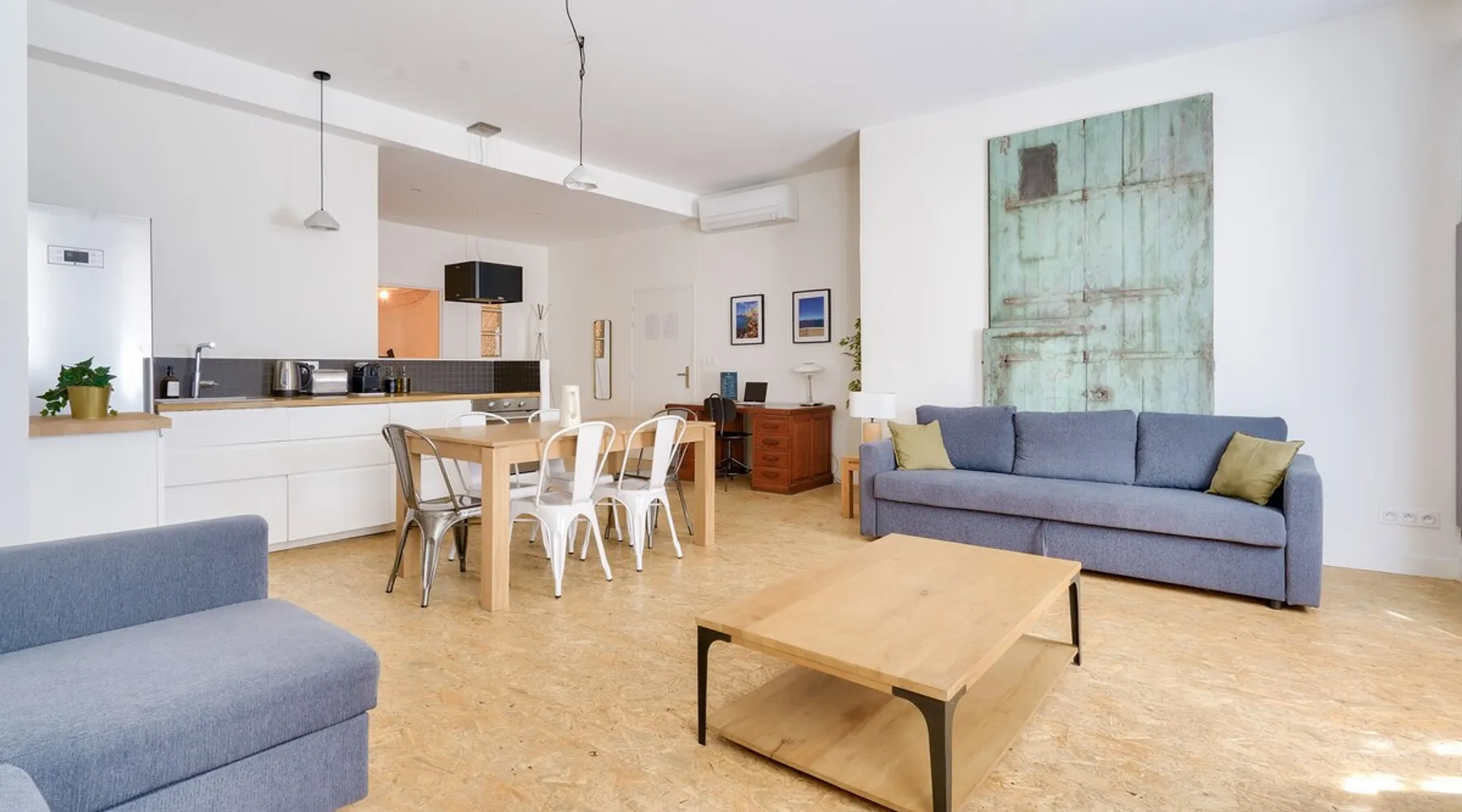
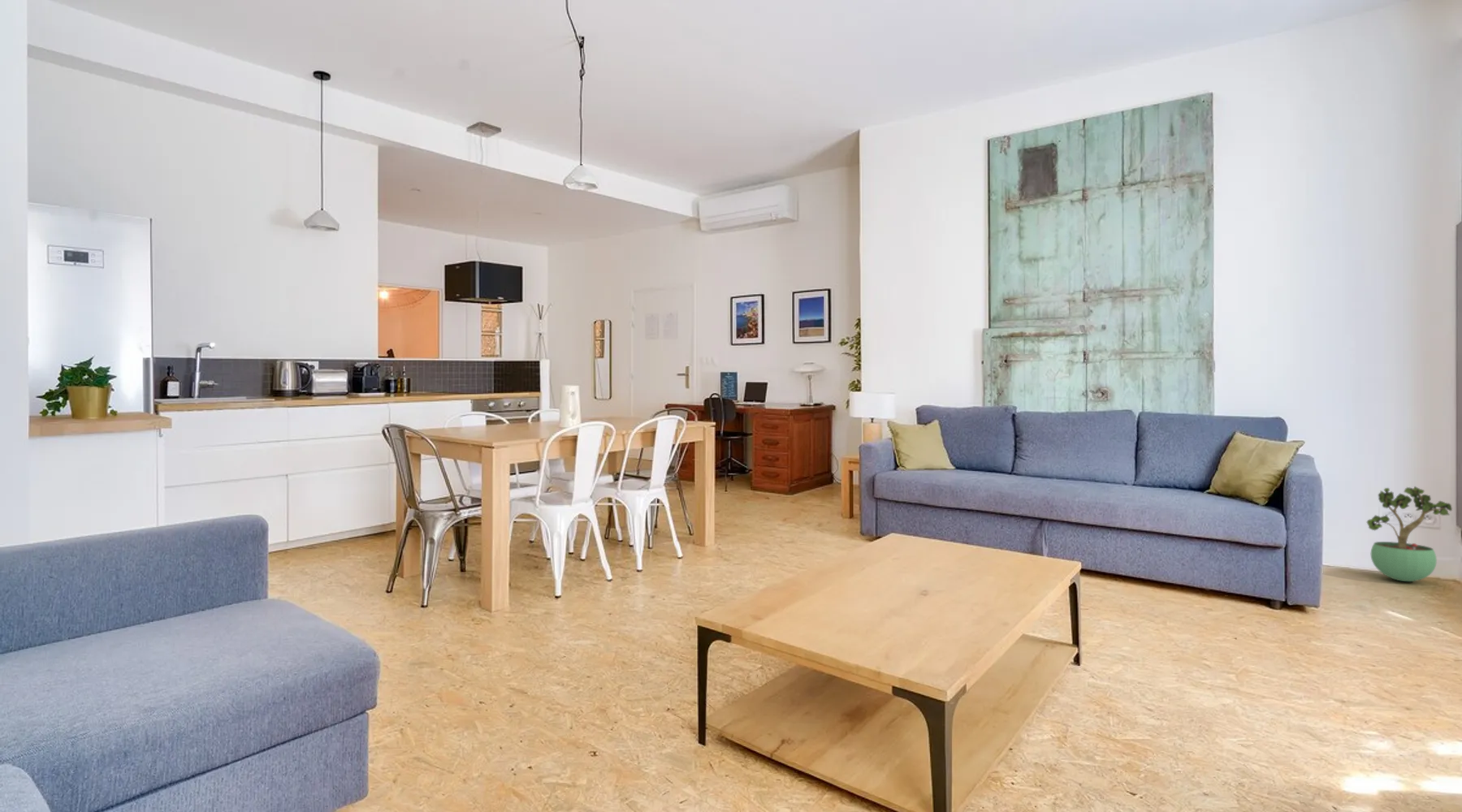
+ potted plant [1366,486,1453,582]
